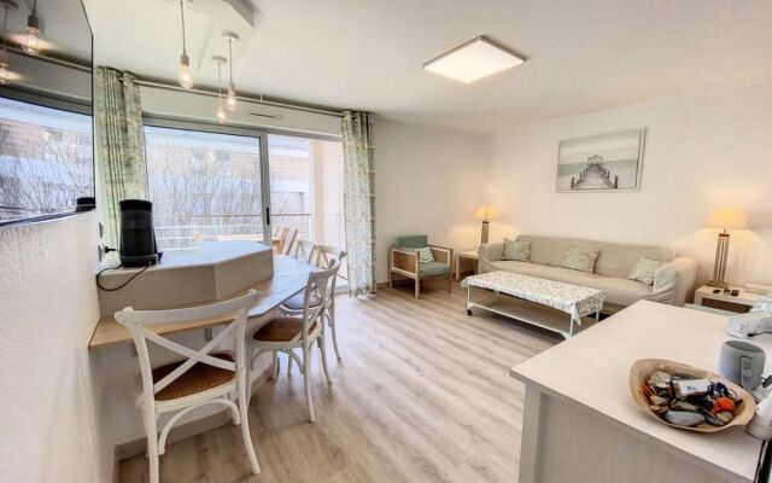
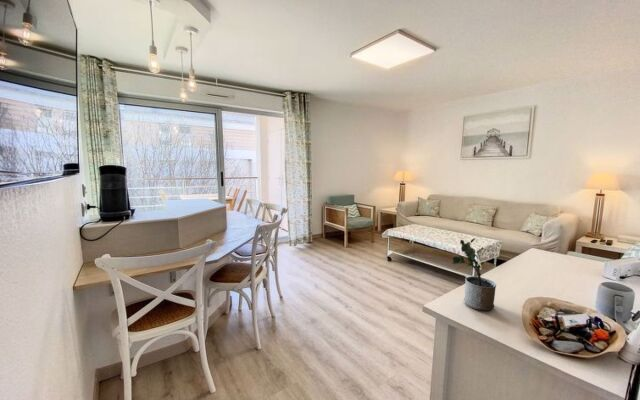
+ potted plant [451,237,497,312]
